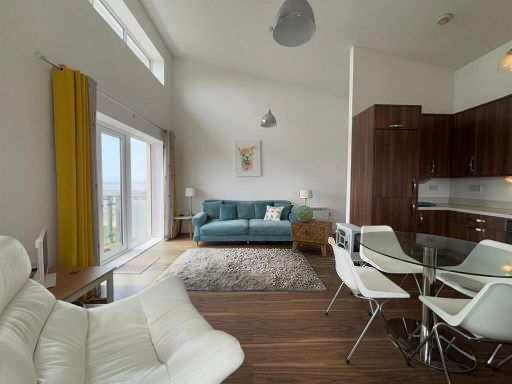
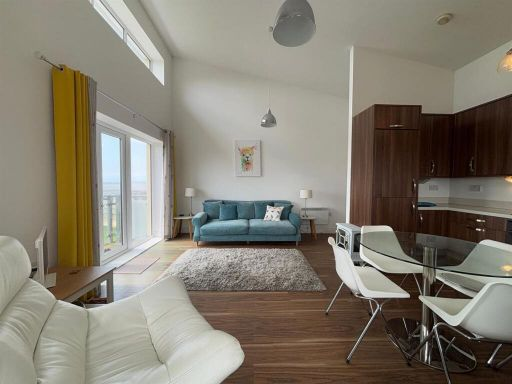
- decorative globe [295,204,314,223]
- side table [290,219,334,258]
